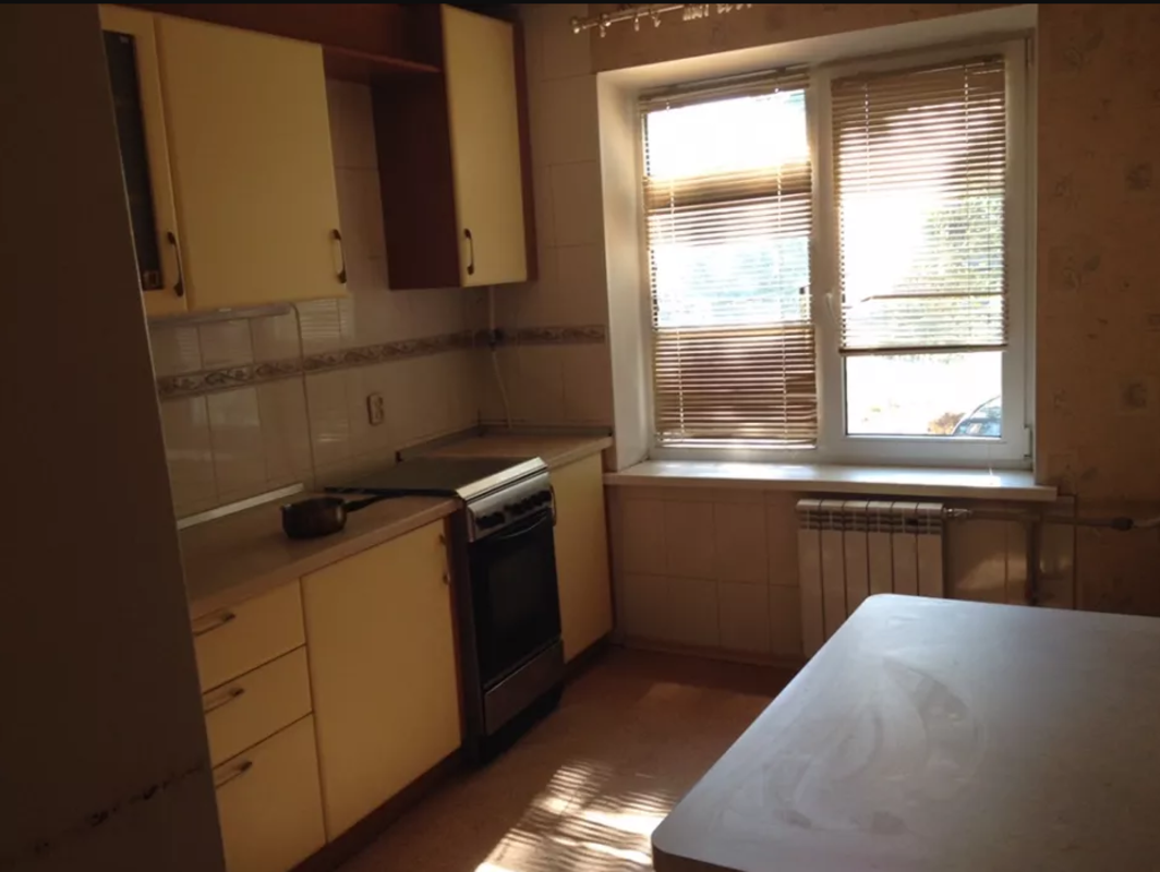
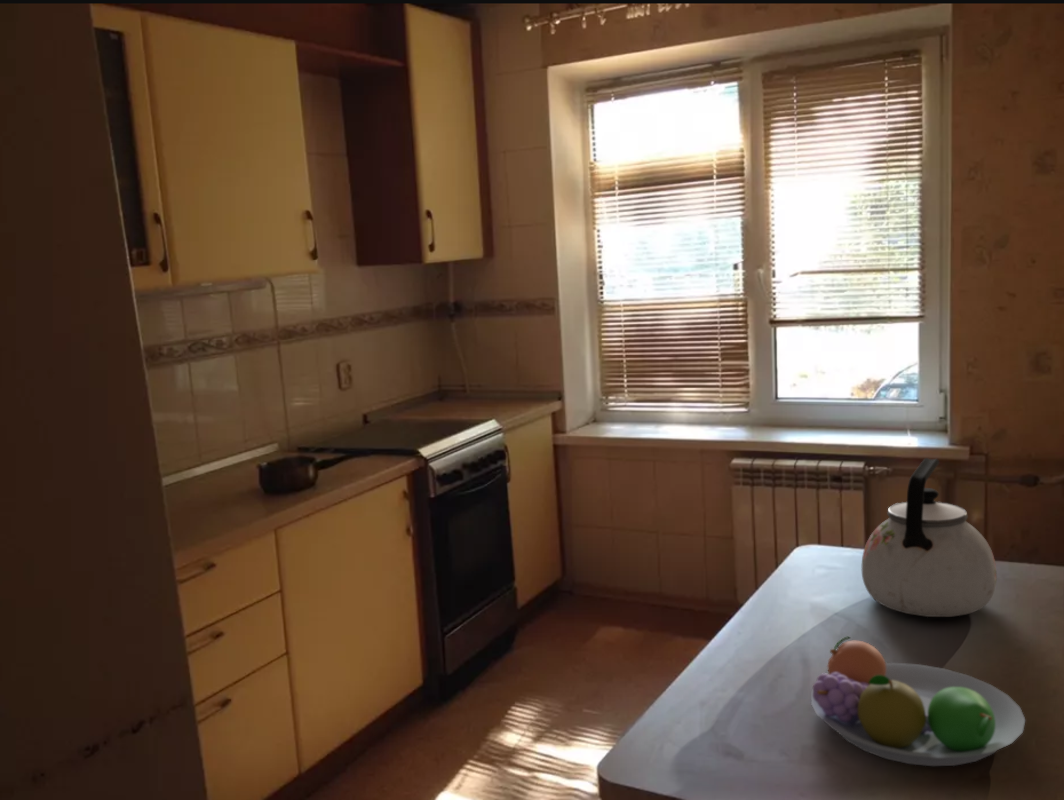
+ fruit bowl [810,636,1026,767]
+ kettle [860,457,998,618]
